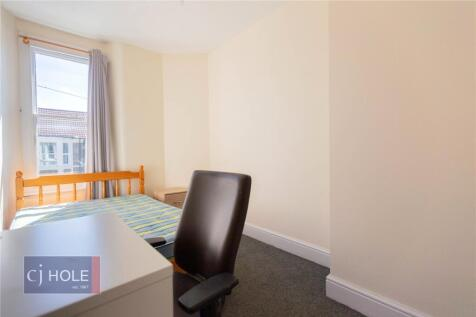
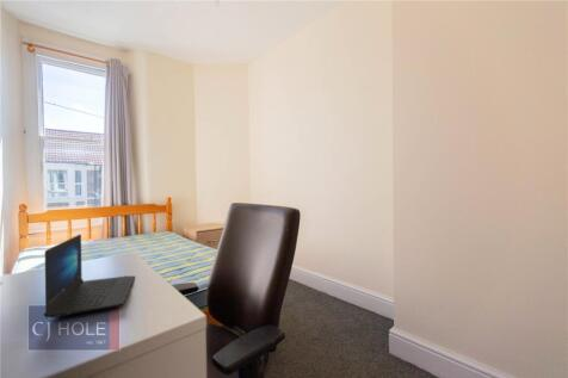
+ laptop [43,234,136,320]
